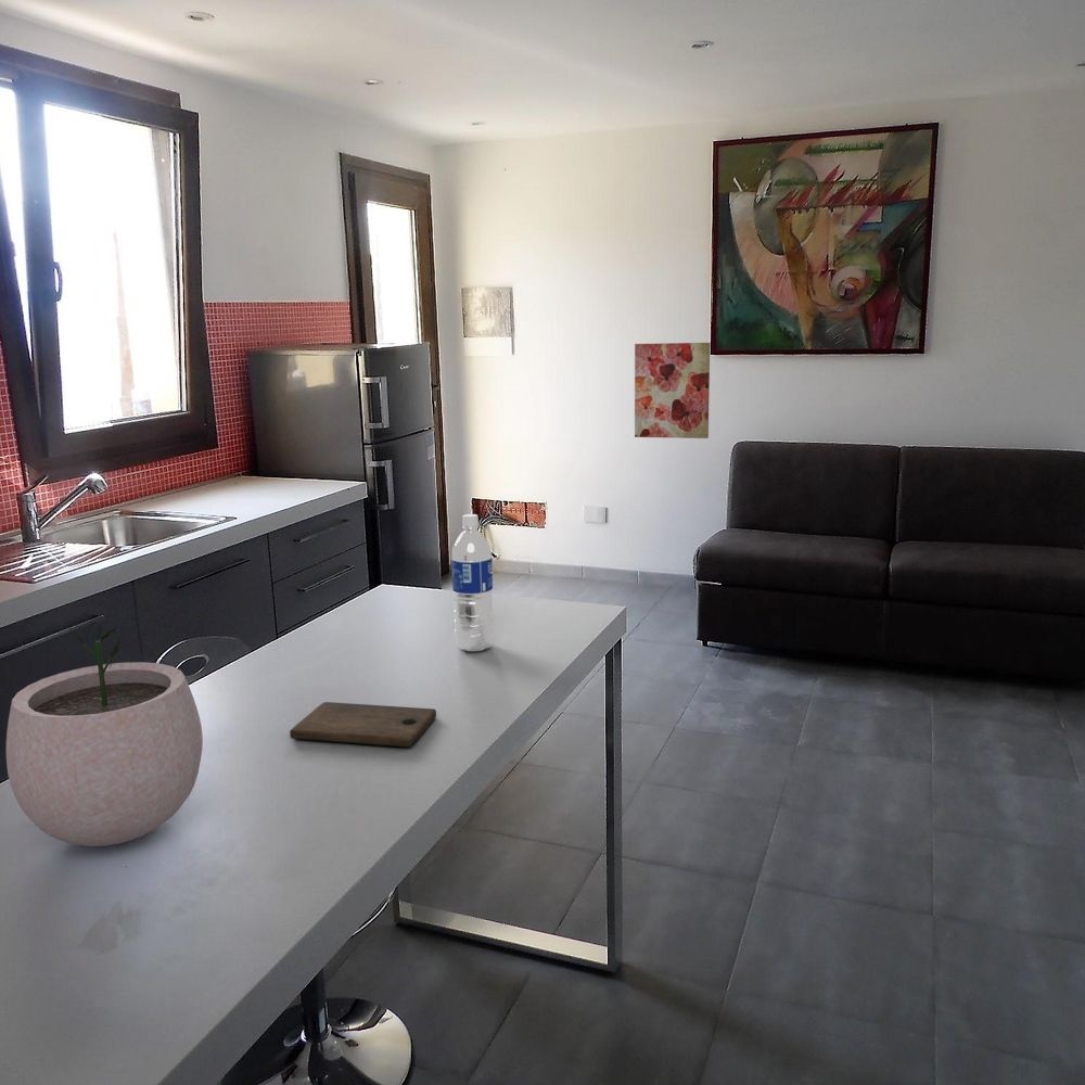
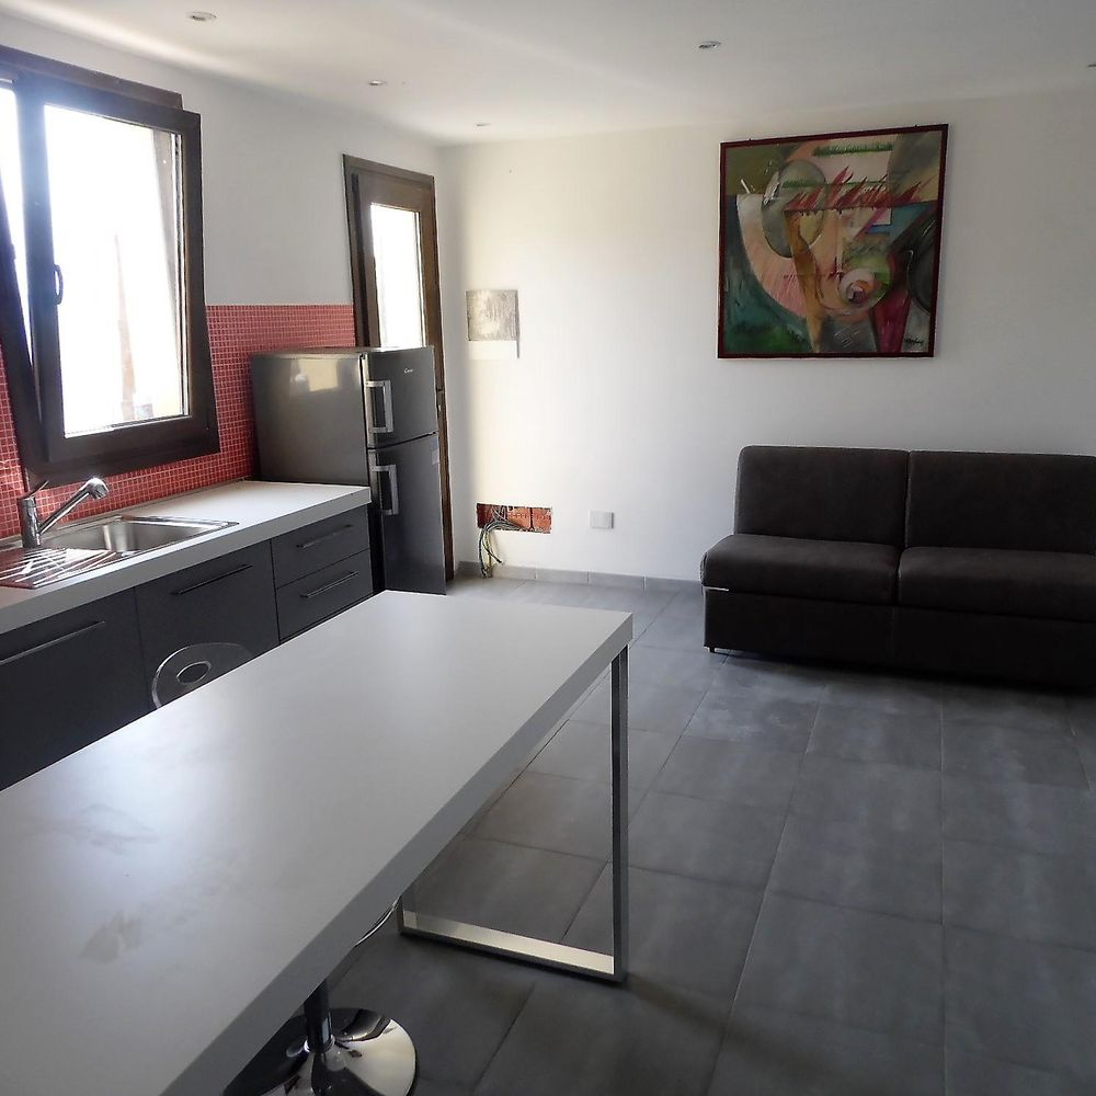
- water bottle [450,513,495,652]
- plant pot [5,623,204,847]
- cutting board [289,701,437,748]
- wall art [634,342,711,439]
